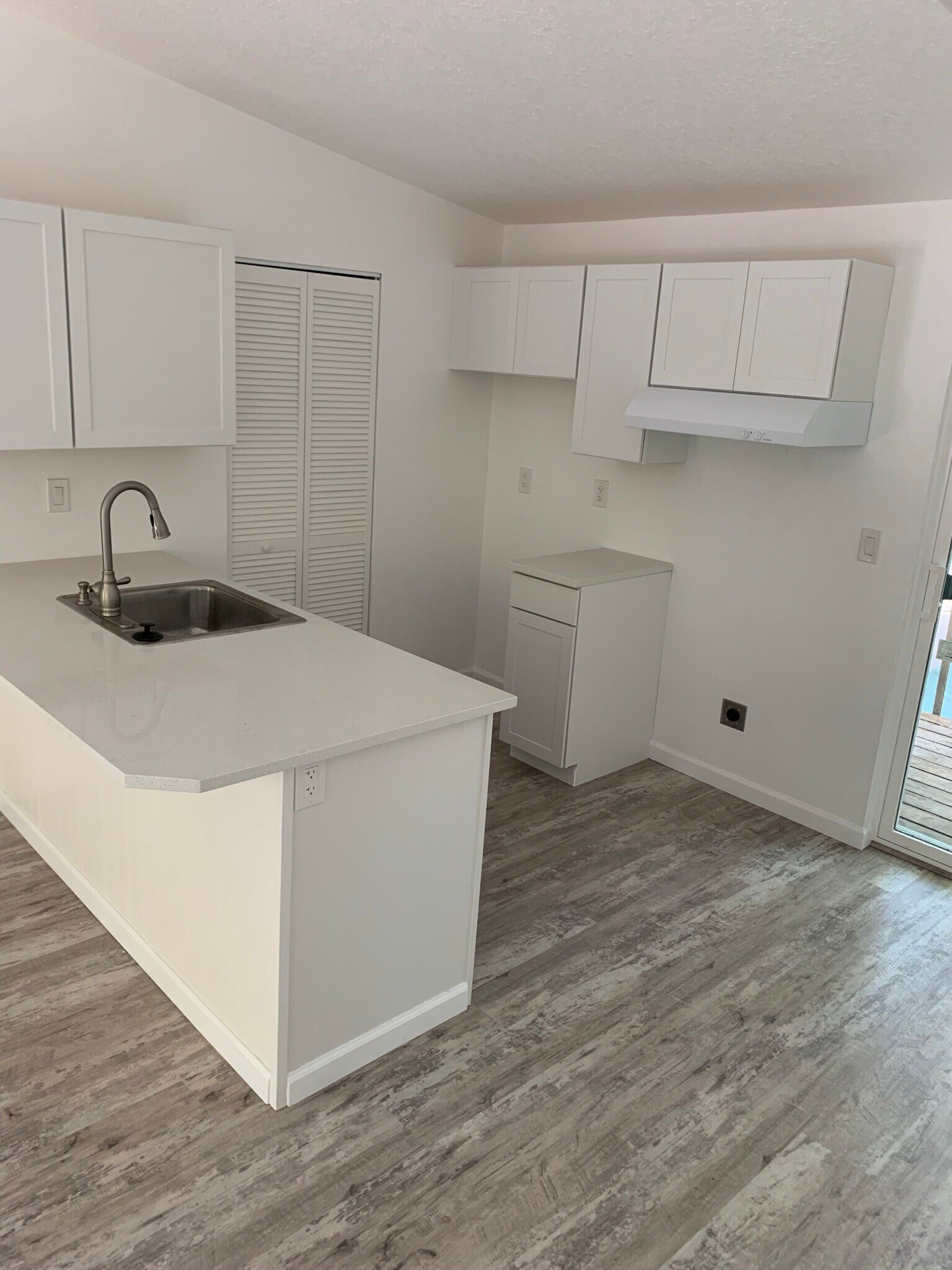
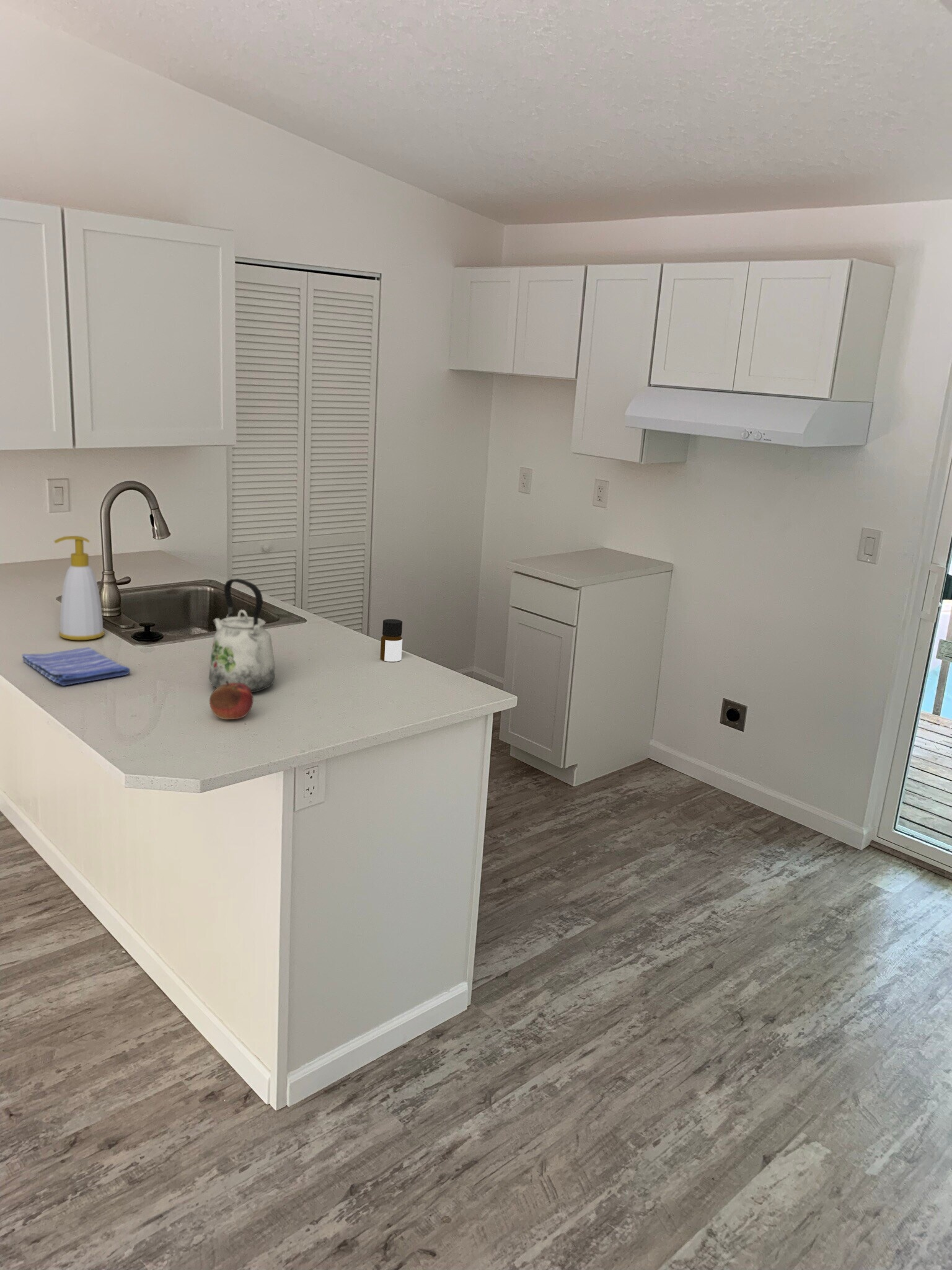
+ fruit [209,681,254,720]
+ soap bottle [53,535,105,641]
+ bottle [379,618,403,662]
+ kettle [208,578,276,693]
+ dish towel [22,647,131,686]
